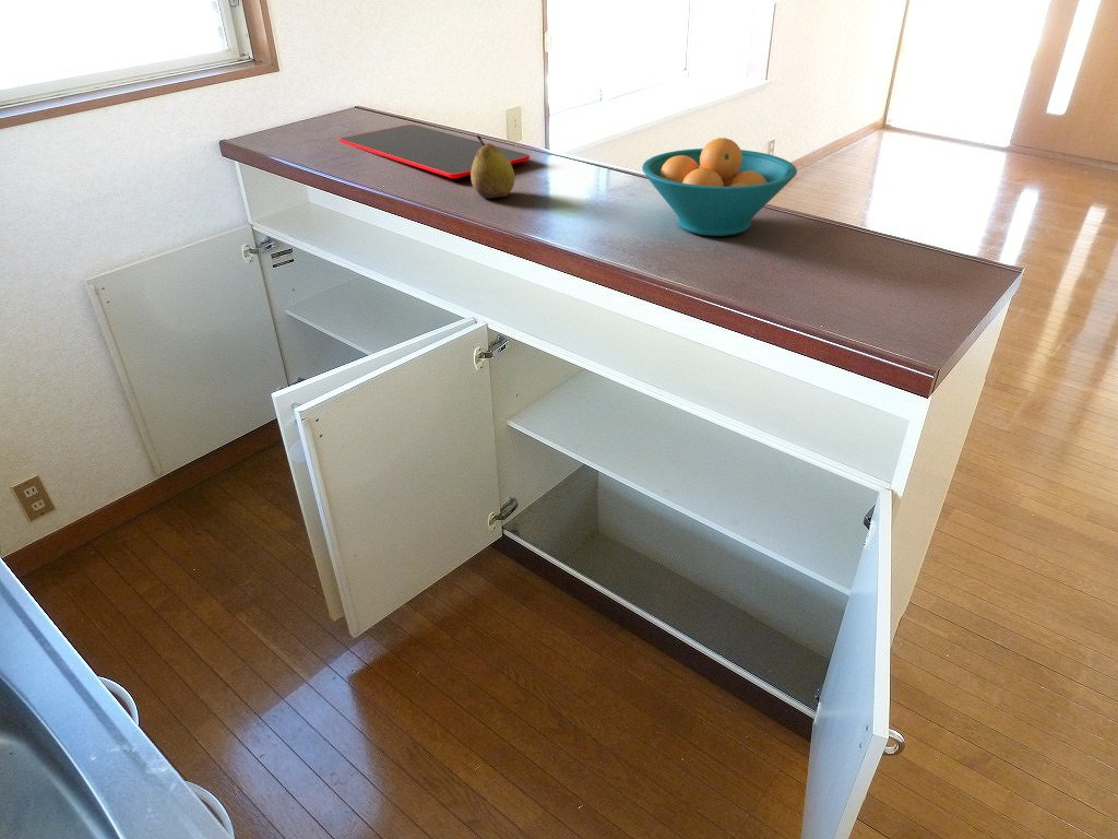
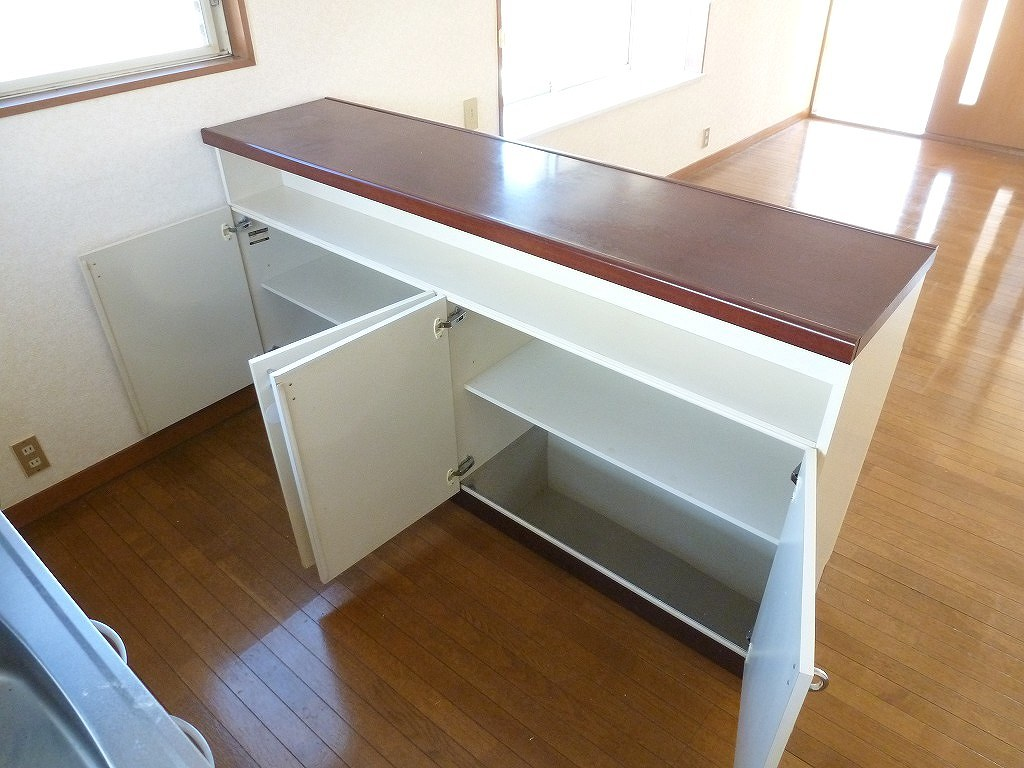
- fruit [469,134,515,199]
- cutting board [338,123,531,179]
- fruit bowl [641,137,798,237]
